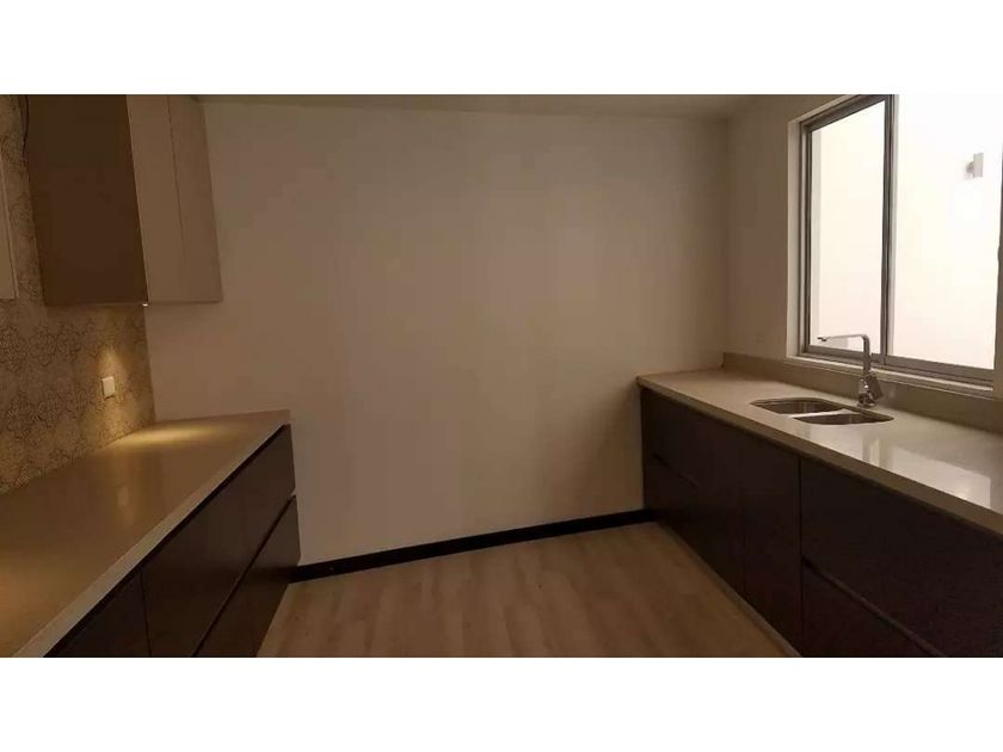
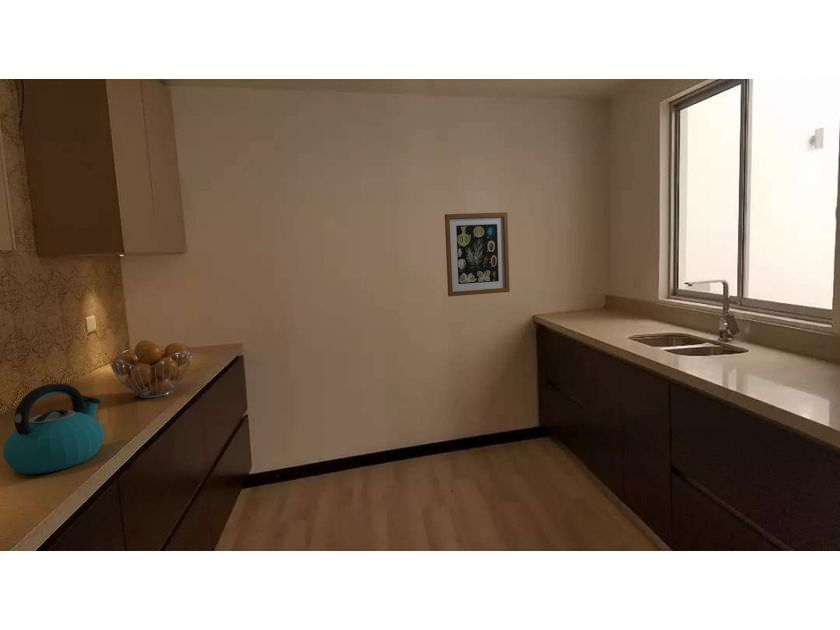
+ wall art [444,211,511,297]
+ fruit basket [109,339,192,399]
+ kettle [2,383,105,475]
